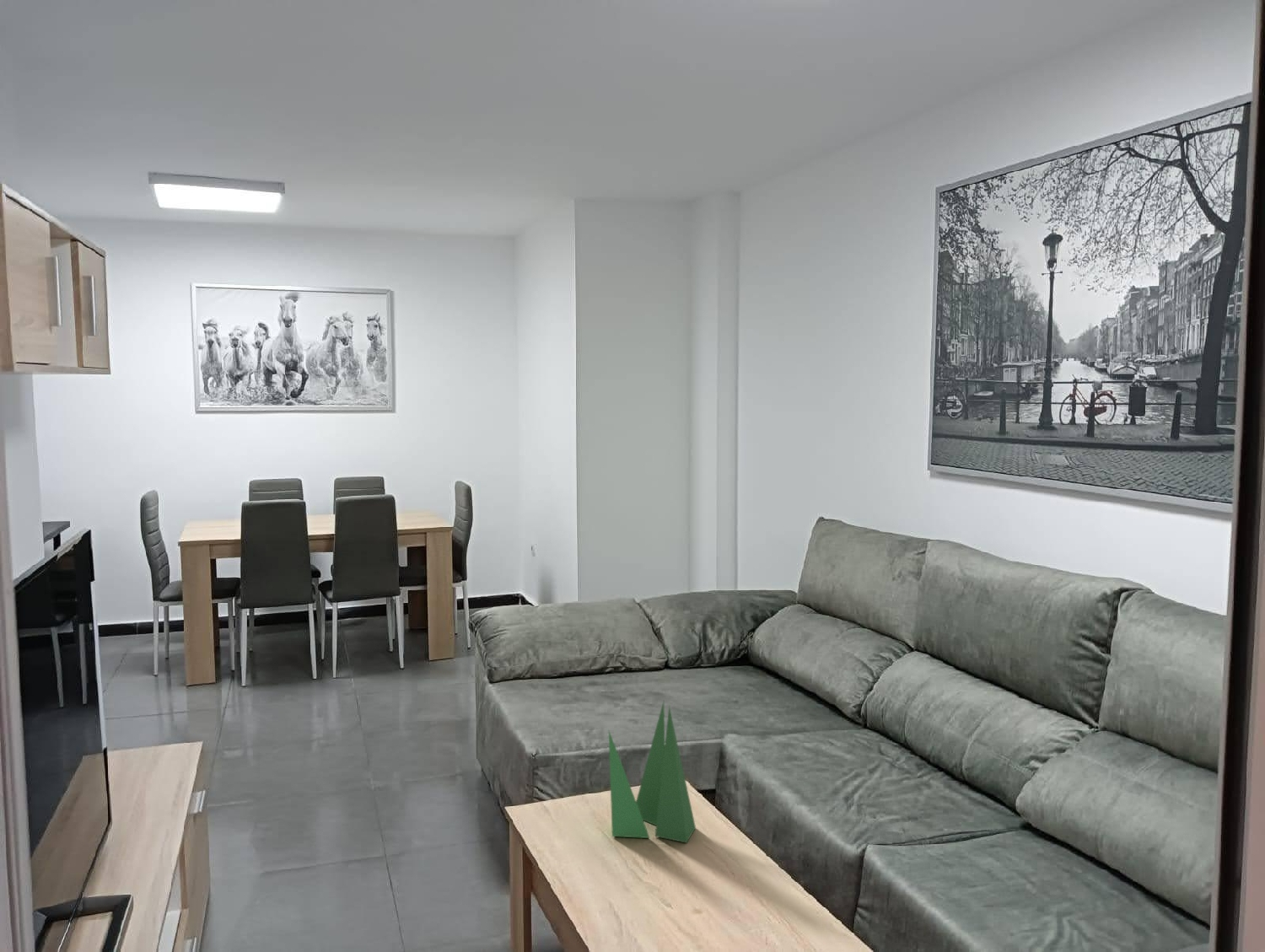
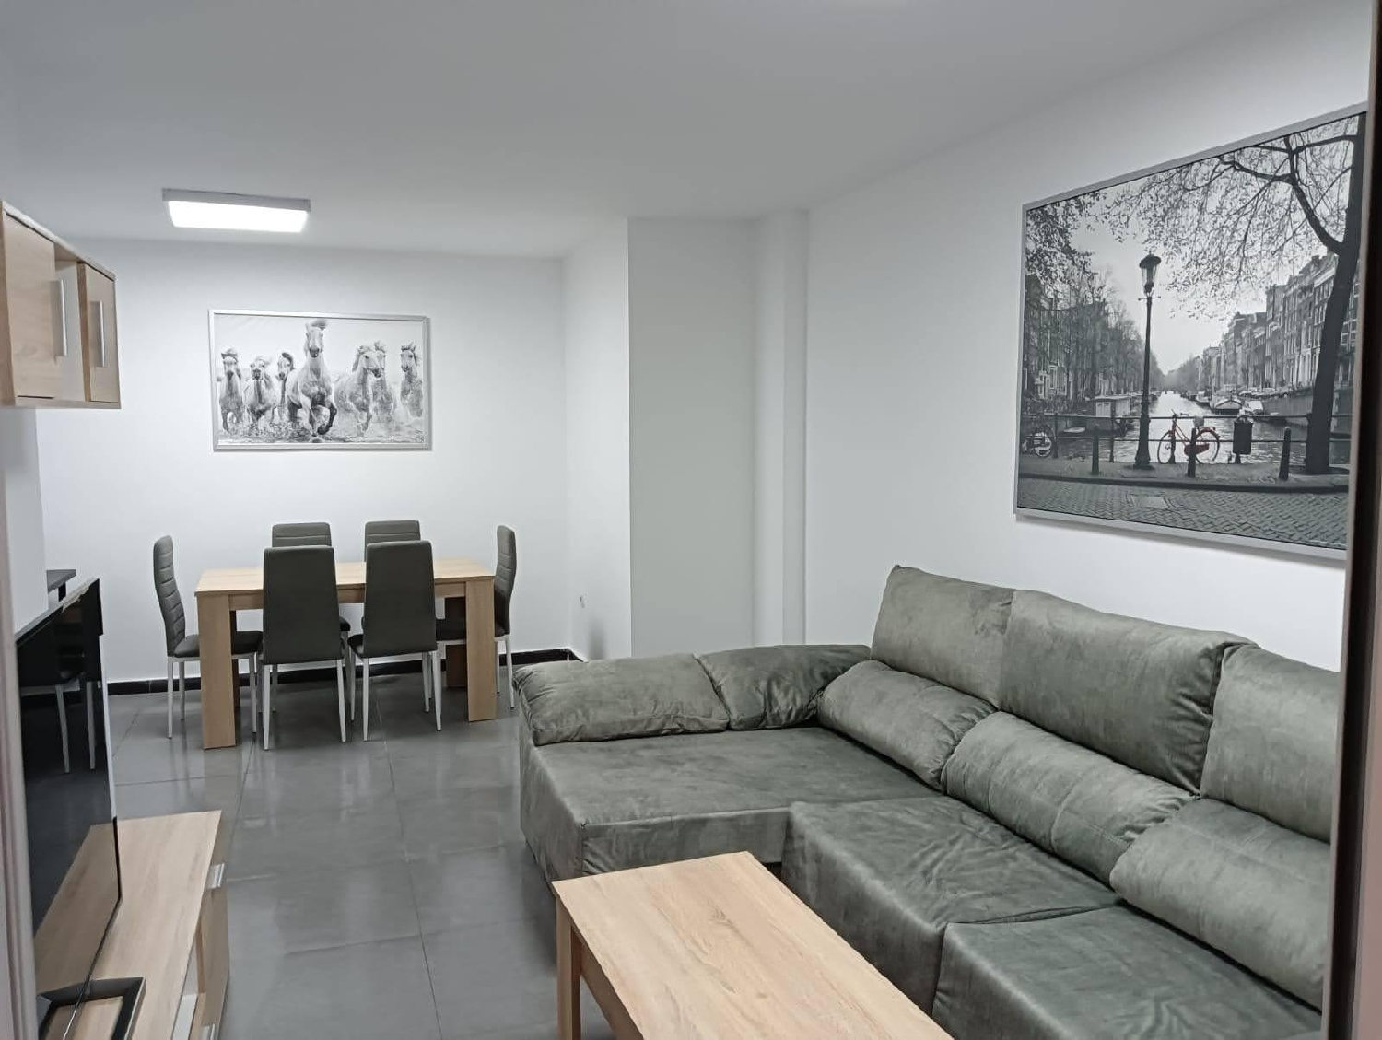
- plant [608,701,697,844]
